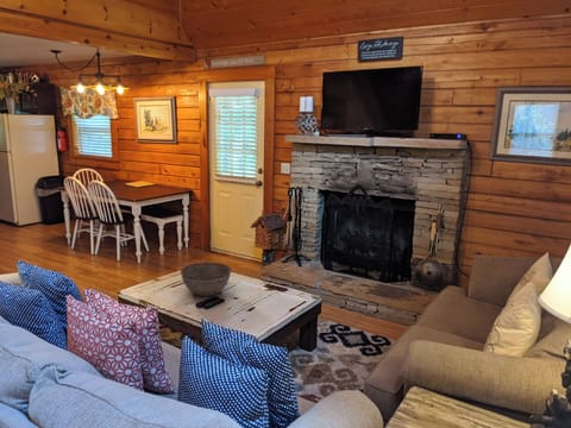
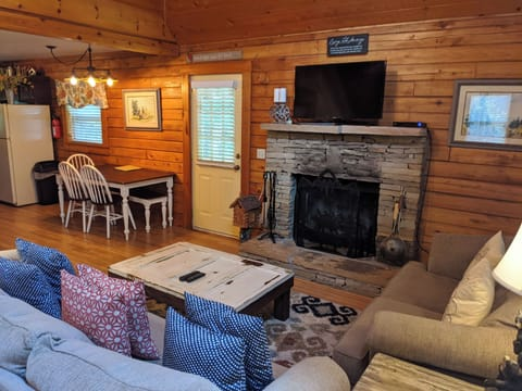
- bowl [178,262,233,297]
